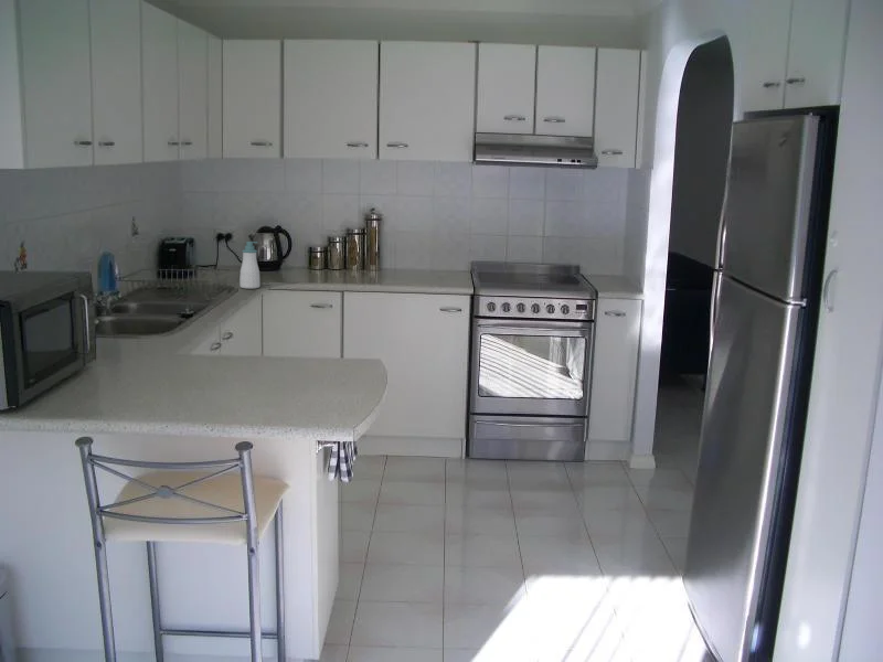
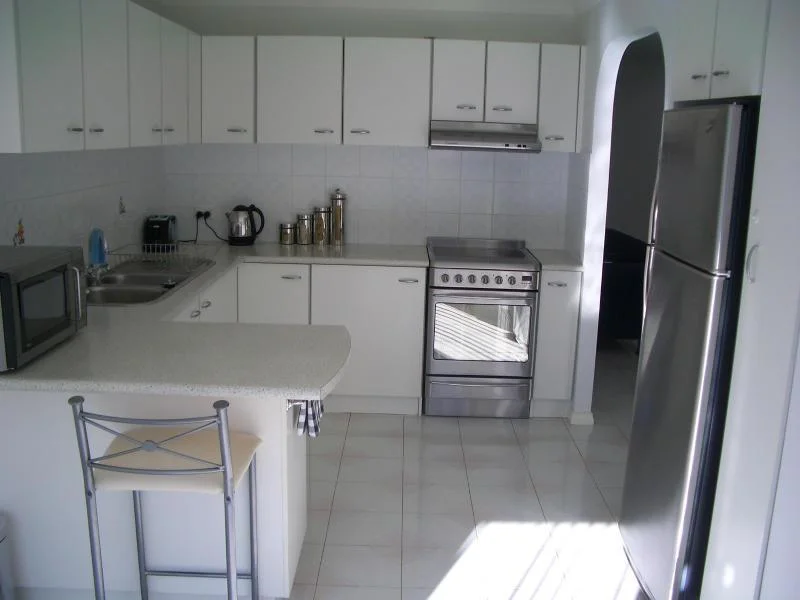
- soap bottle [238,241,260,290]
